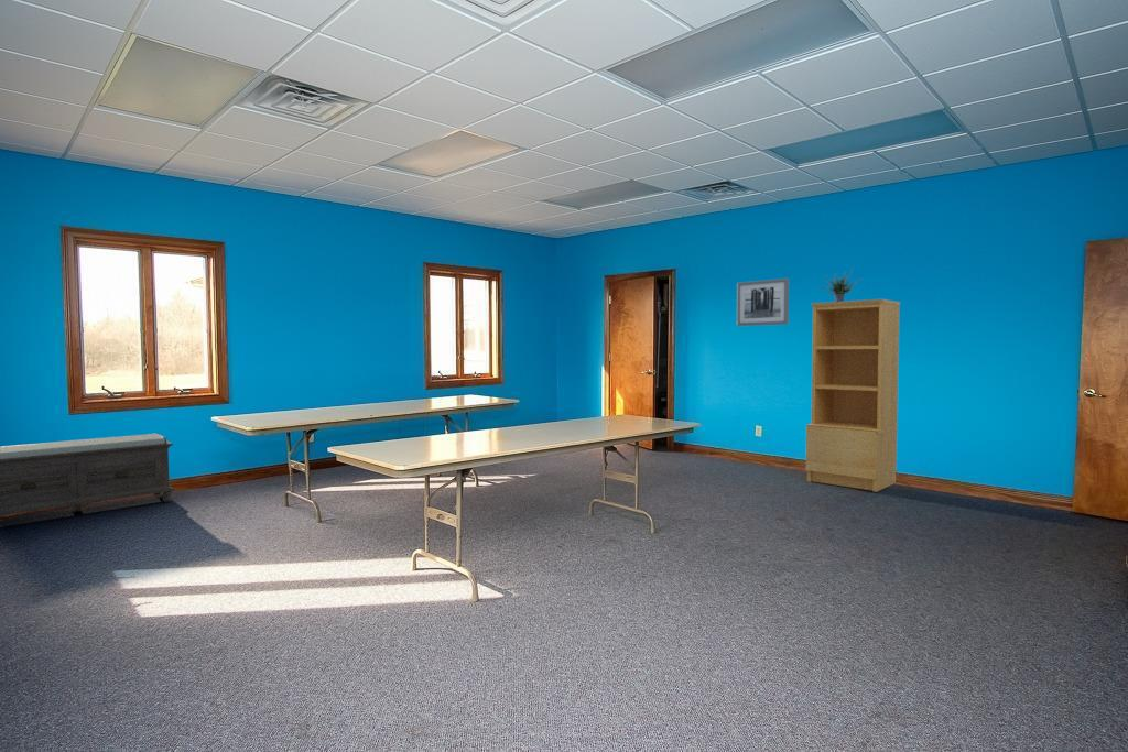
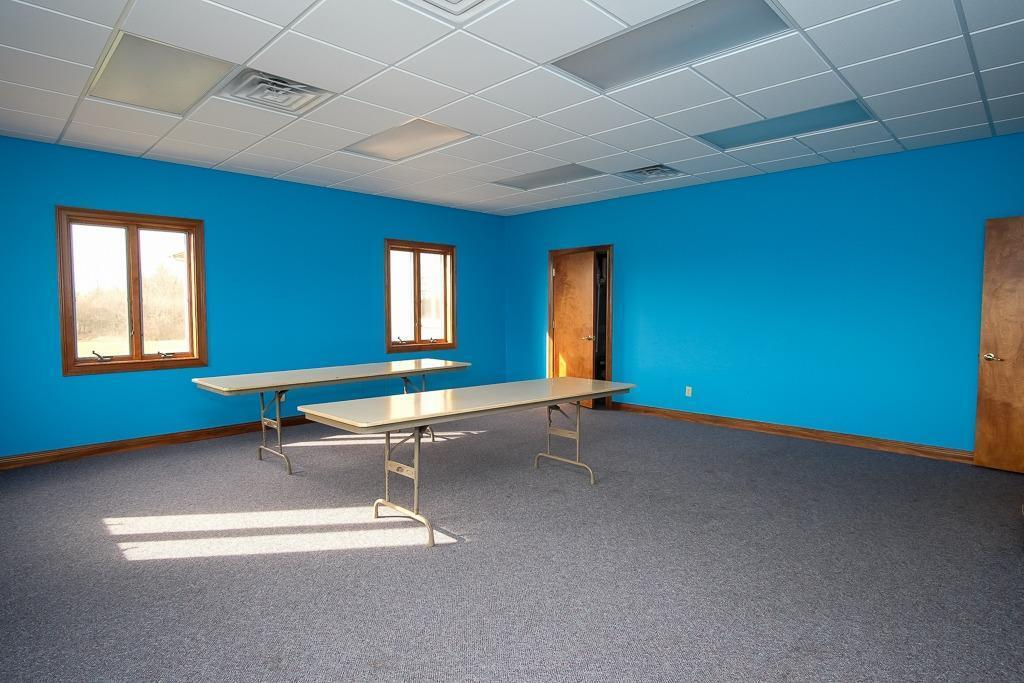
- potted plant [817,269,863,302]
- wall art [736,277,790,327]
- bench [0,433,175,516]
- bookcase [805,298,901,493]
